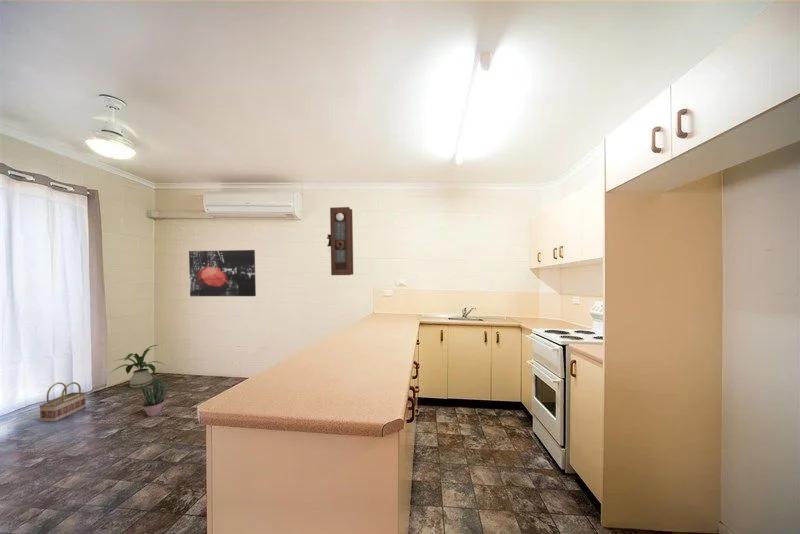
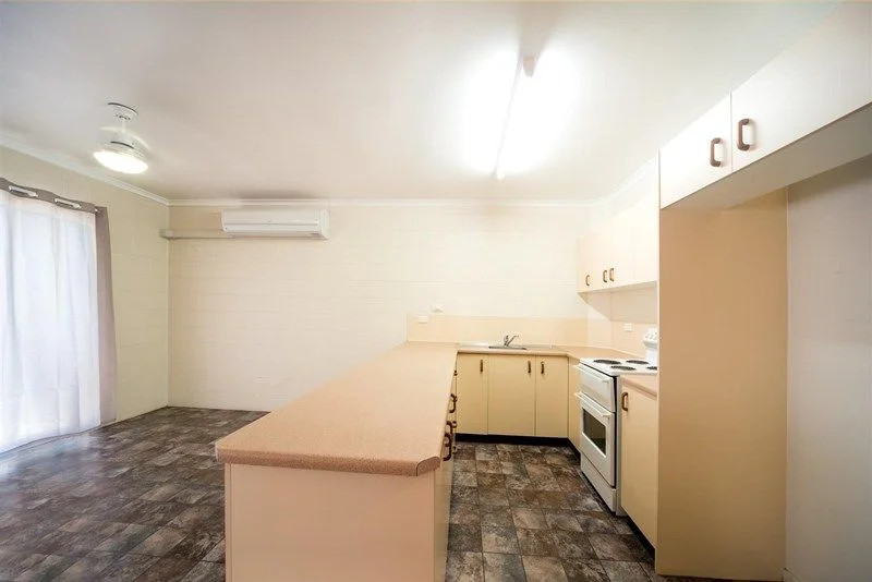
- wall art [188,249,257,297]
- pendulum clock [326,206,354,276]
- potted plant [138,375,171,418]
- house plant [109,344,166,389]
- basket [38,381,87,423]
